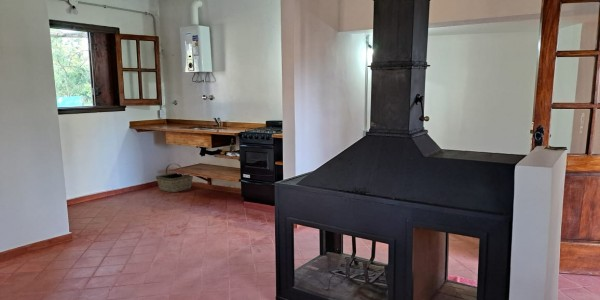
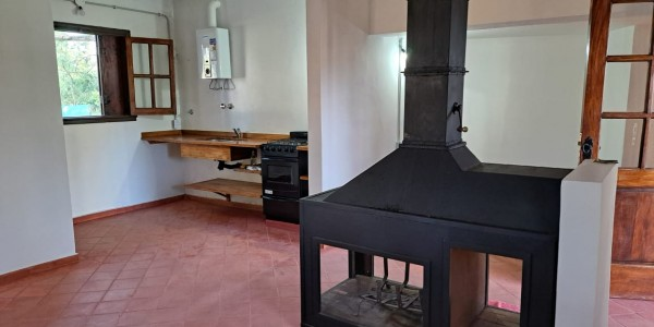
- basket [155,163,194,193]
